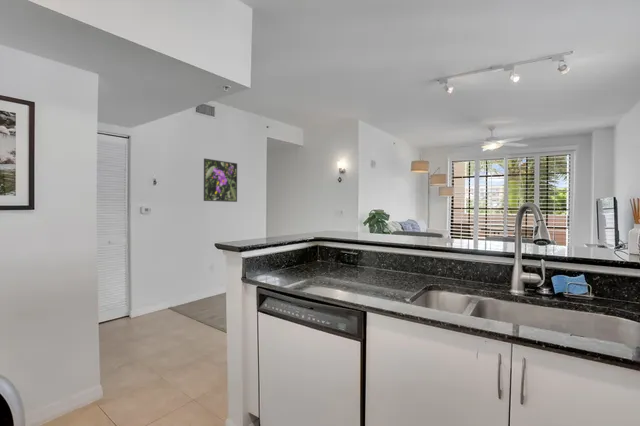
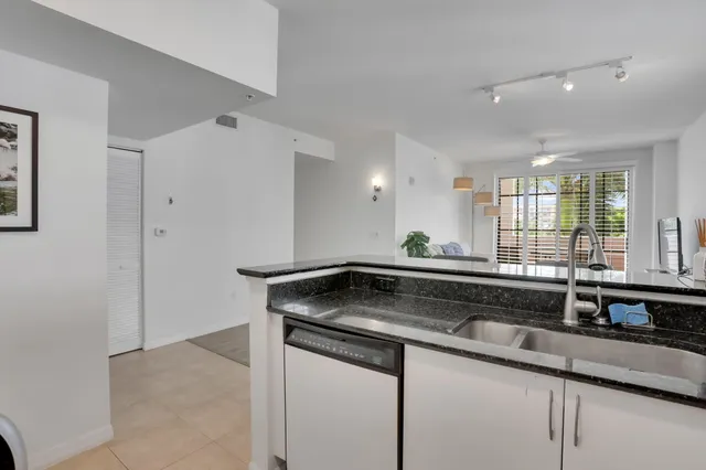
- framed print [203,157,238,203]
